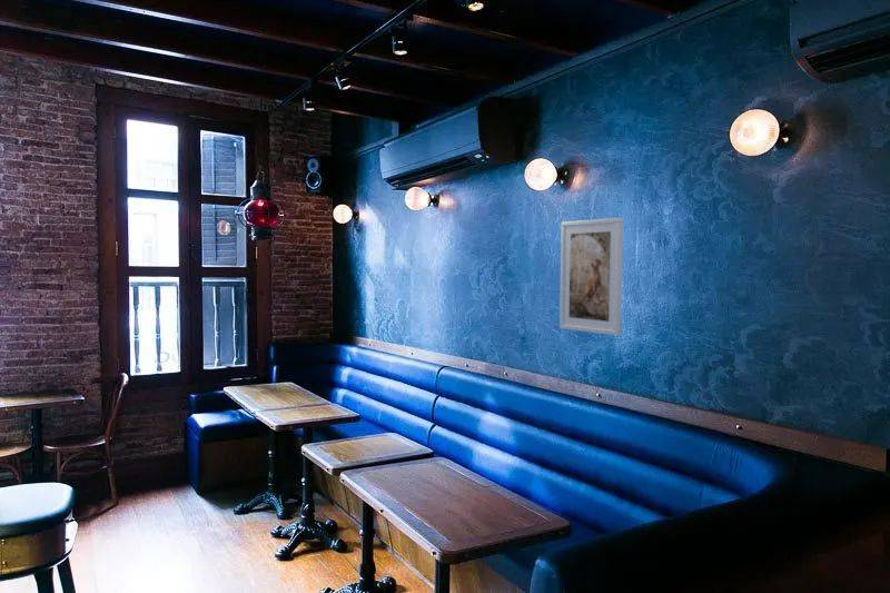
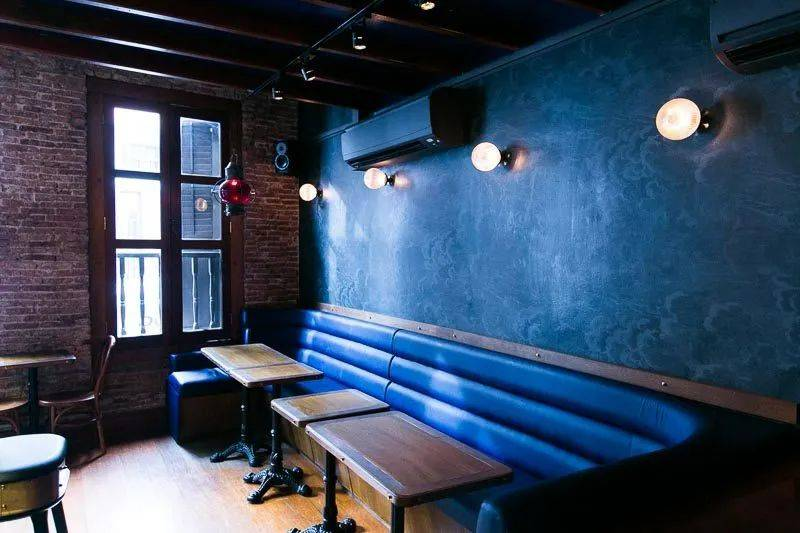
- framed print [558,217,624,337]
